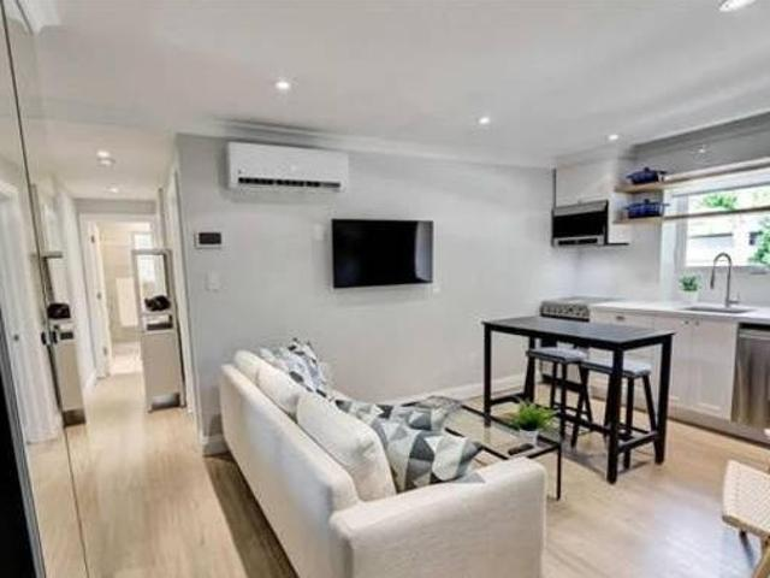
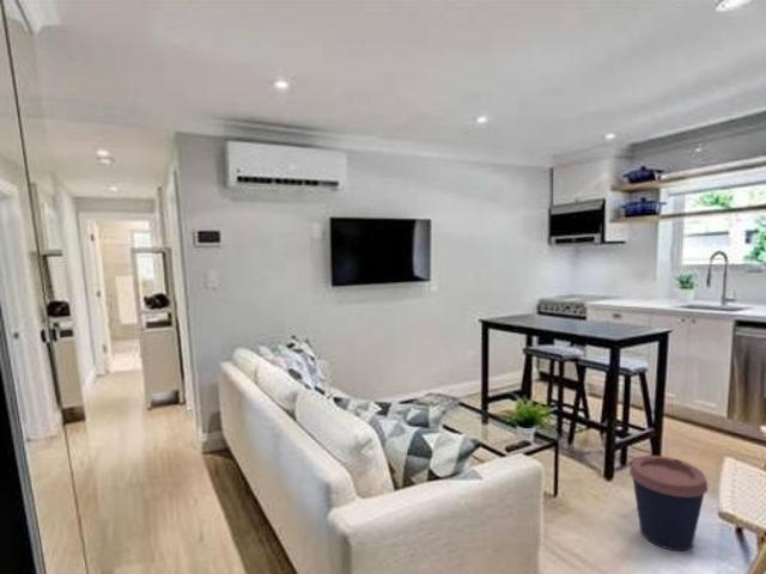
+ coffee cup [628,454,709,552]
